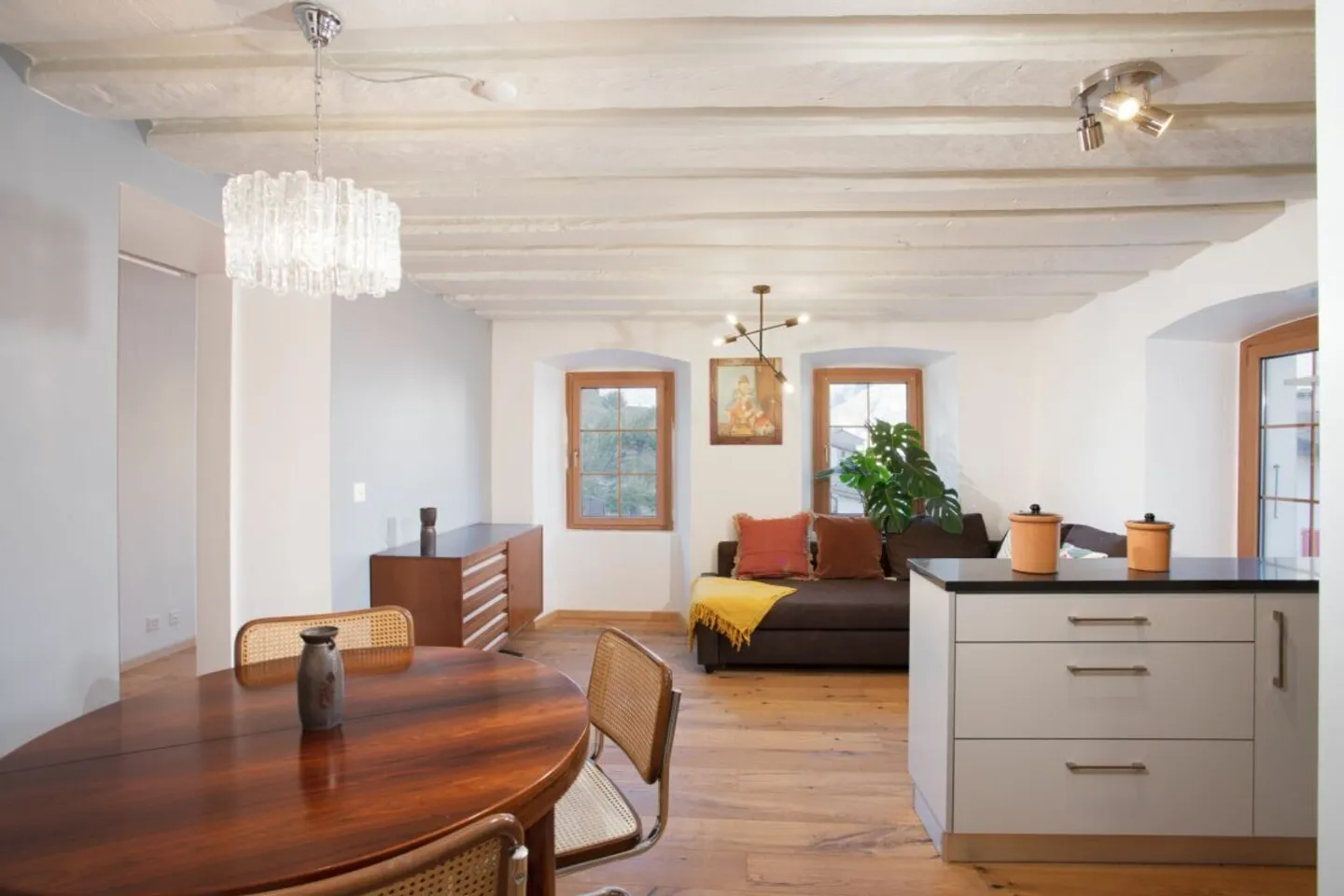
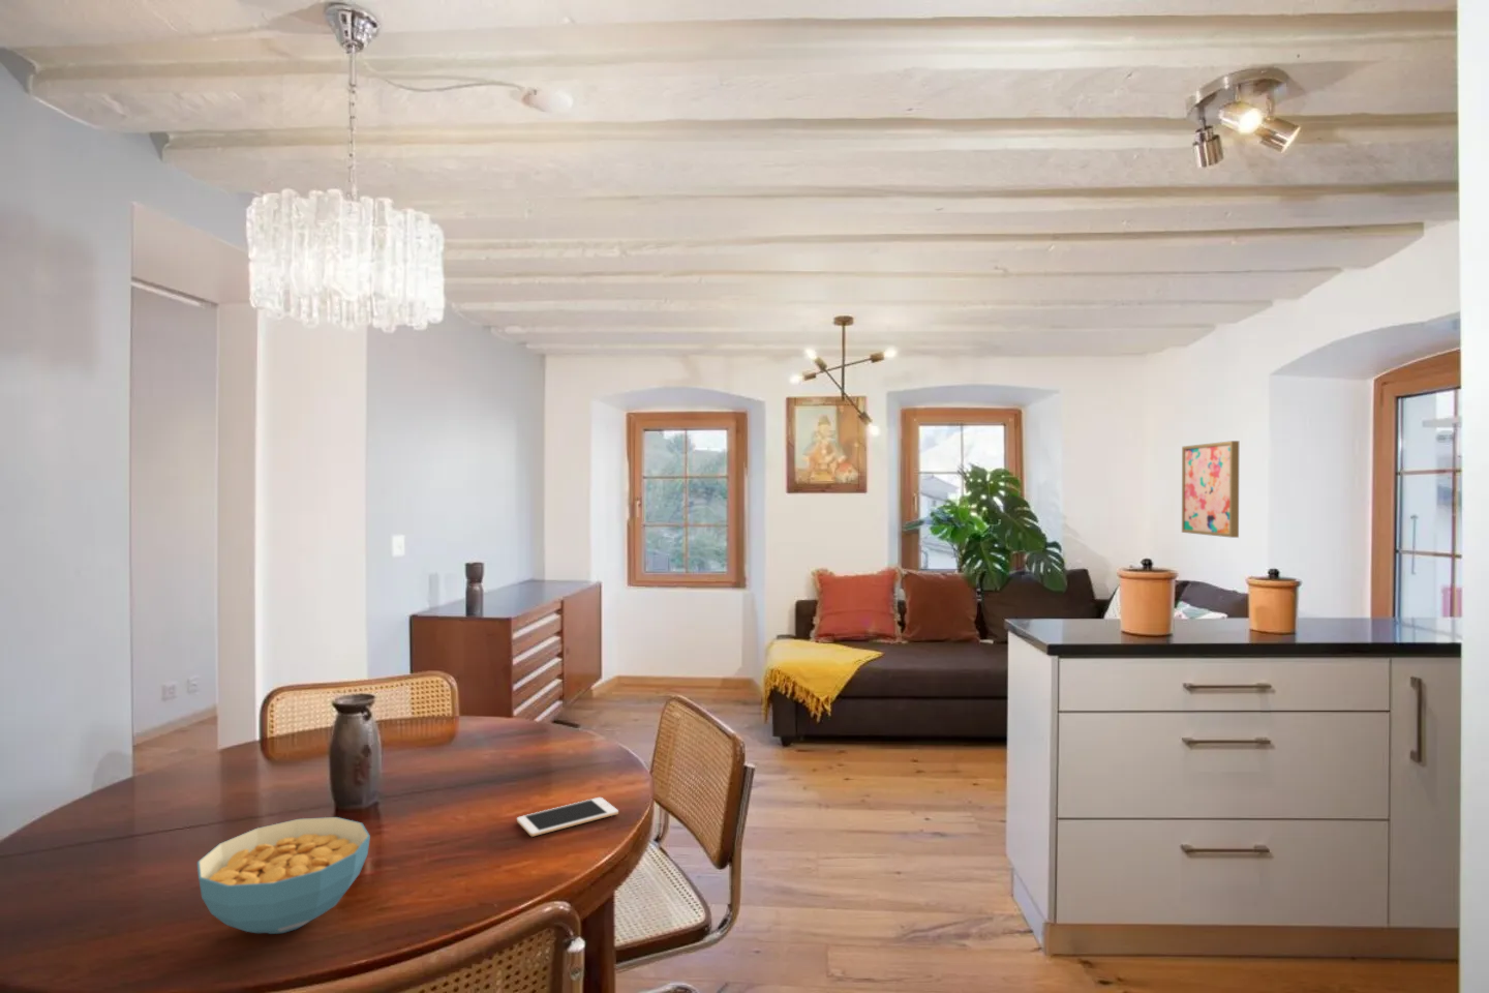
+ wall art [1181,440,1240,539]
+ cell phone [516,797,619,838]
+ cereal bowl [196,816,371,935]
